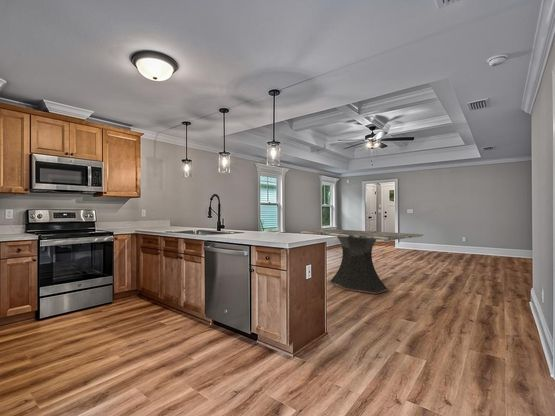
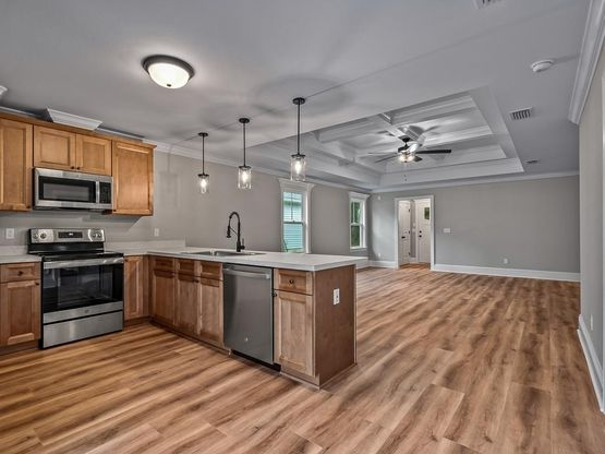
- dining table [300,228,424,295]
